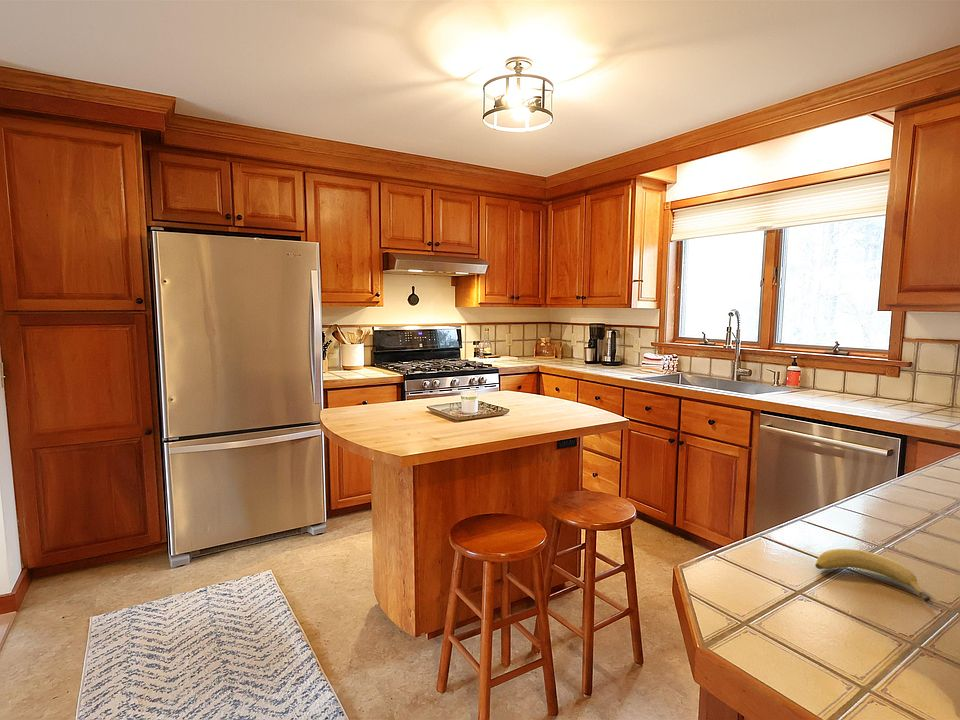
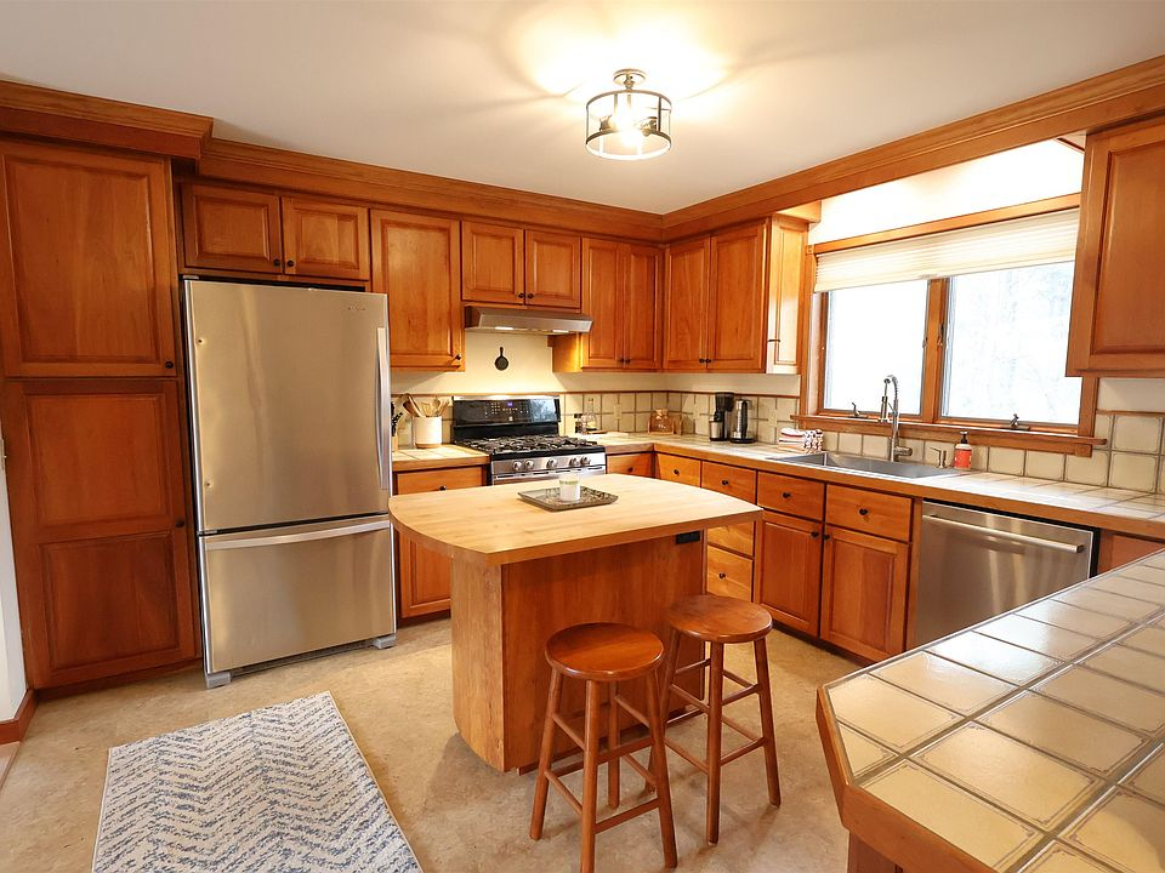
- fruit [815,548,931,603]
